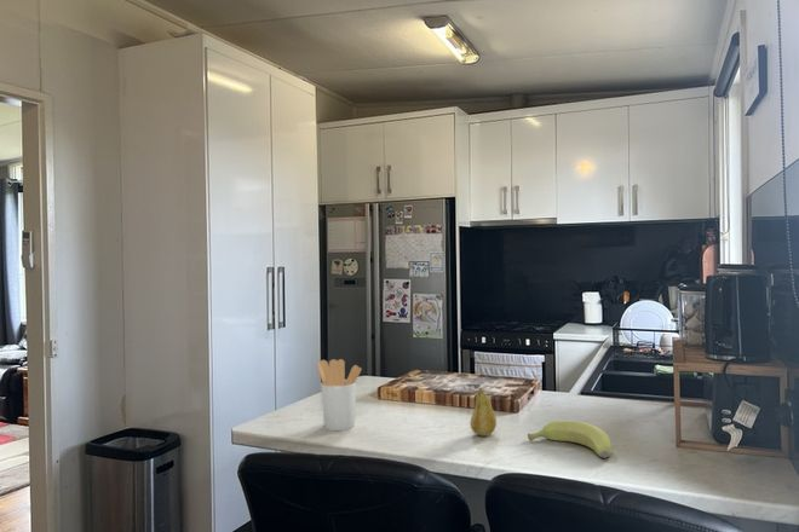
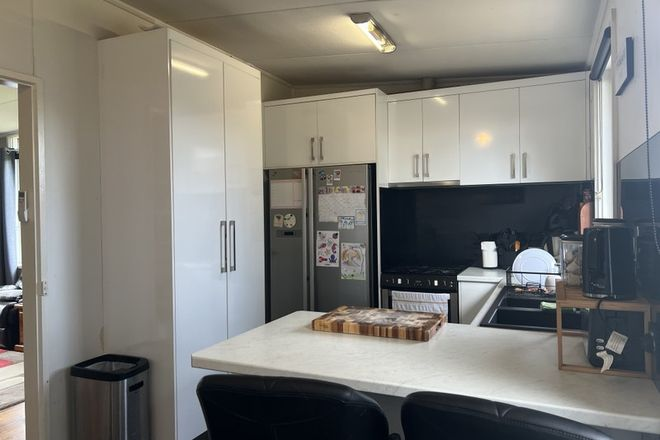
- utensil holder [316,358,362,432]
- fruit [470,388,498,438]
- banana [527,420,613,459]
